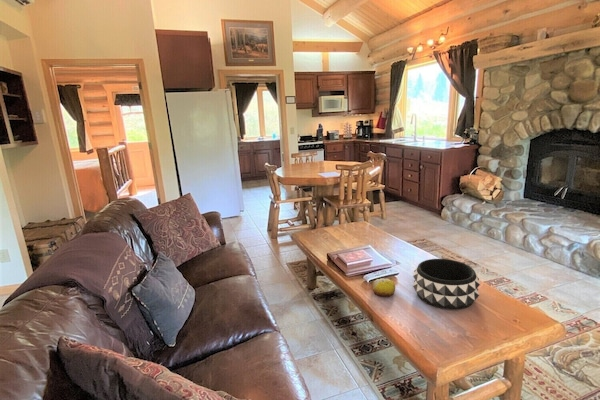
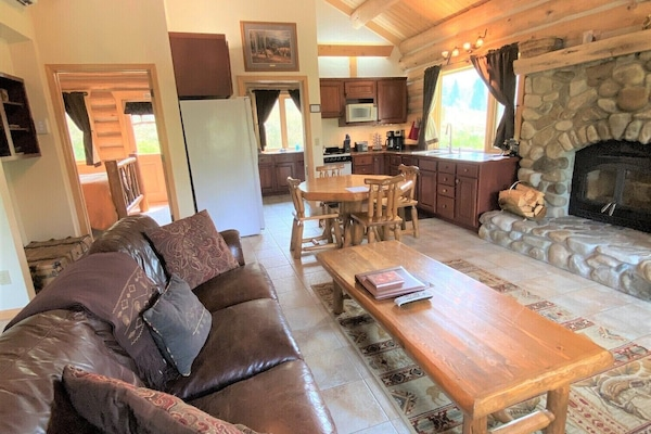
- fruit [371,277,396,298]
- decorative bowl [412,258,481,311]
